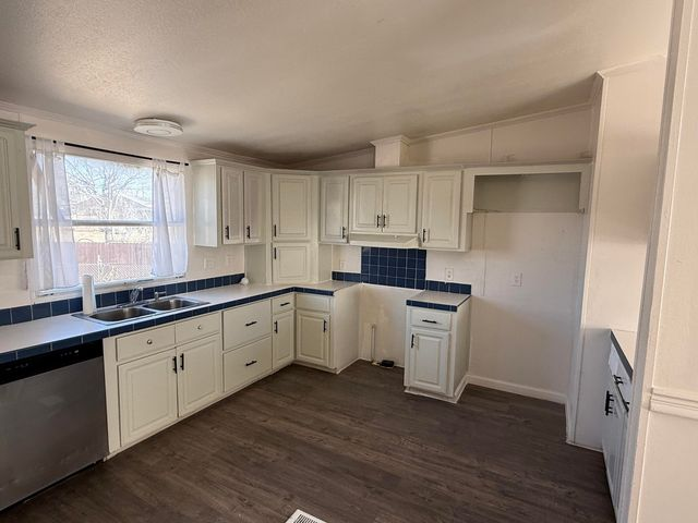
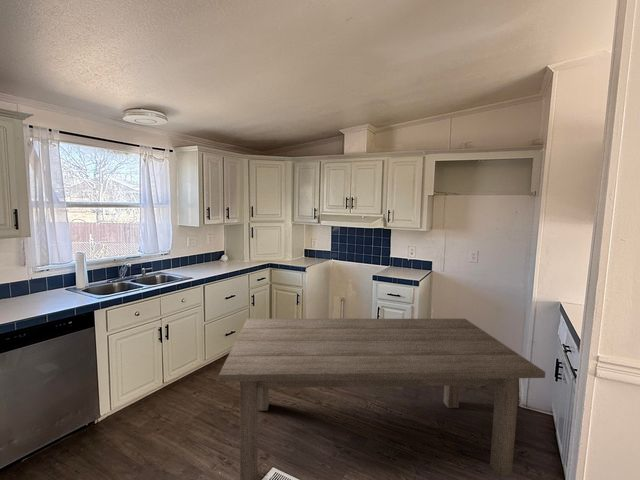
+ dining table [218,318,546,480]
